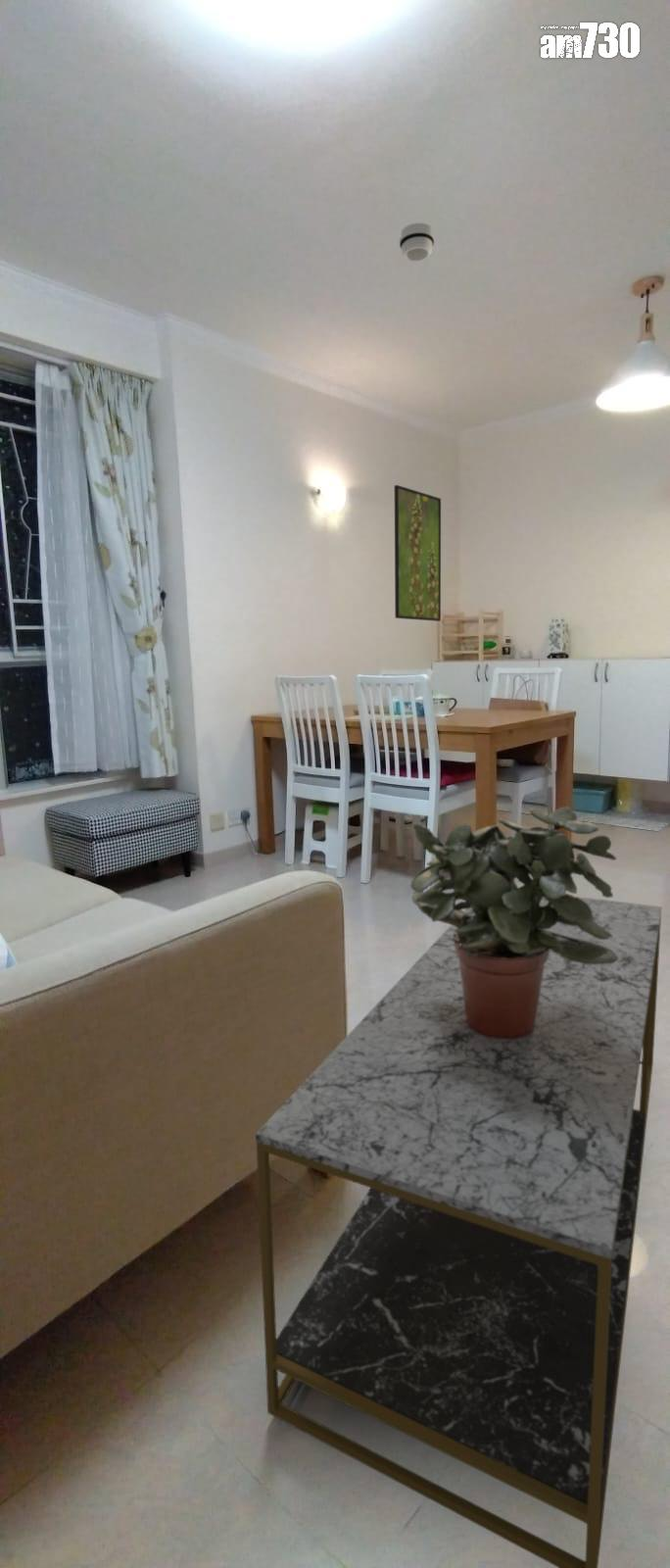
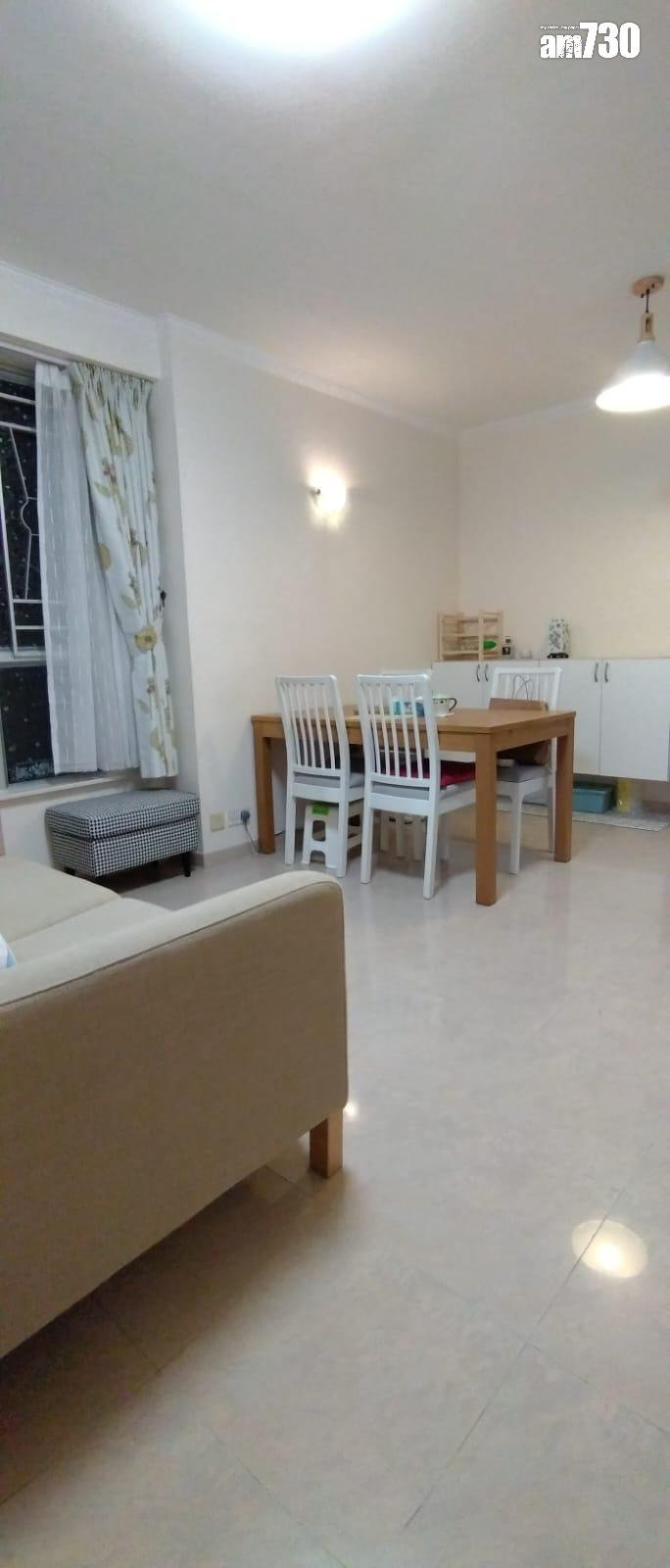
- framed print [394,484,442,622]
- smoke detector [399,222,435,263]
- coffee table [255,896,663,1568]
- potted plant [409,806,618,1039]
